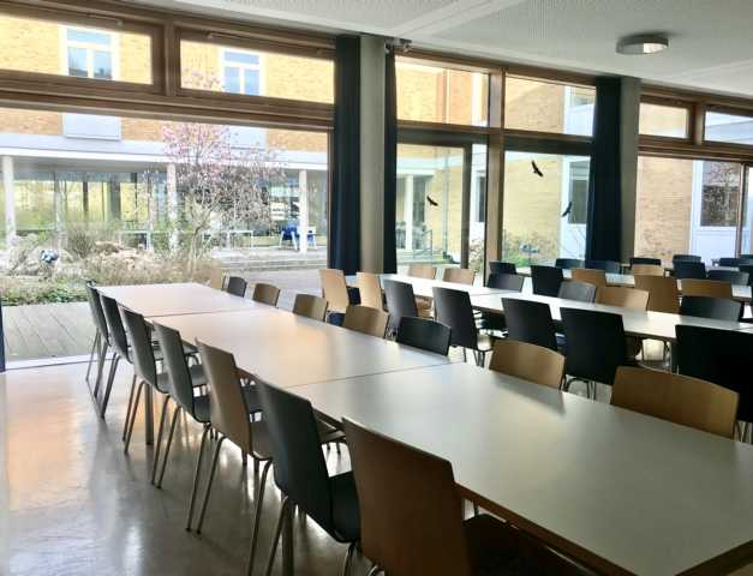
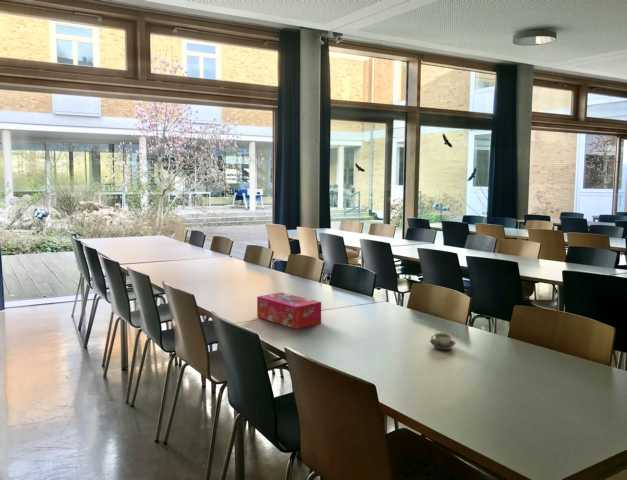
+ cup [429,332,457,351]
+ tissue box [256,292,322,330]
